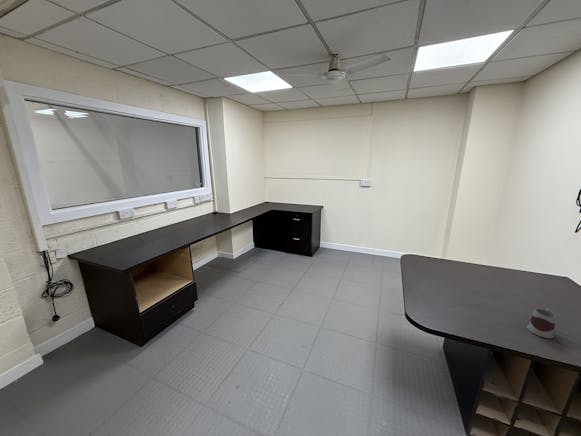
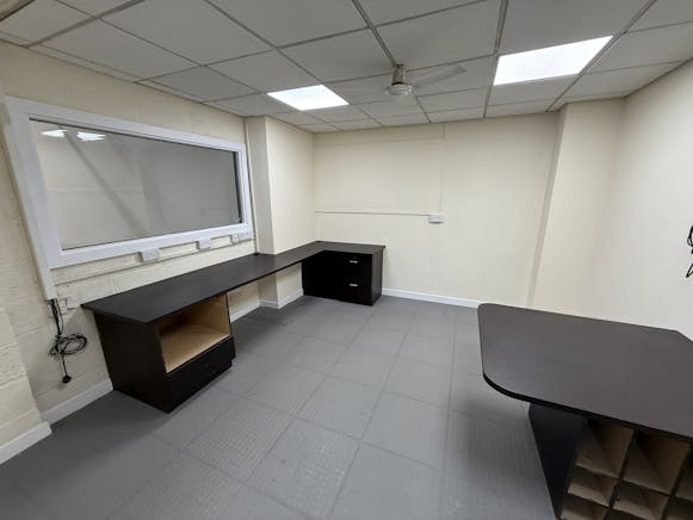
- mug [526,307,557,339]
